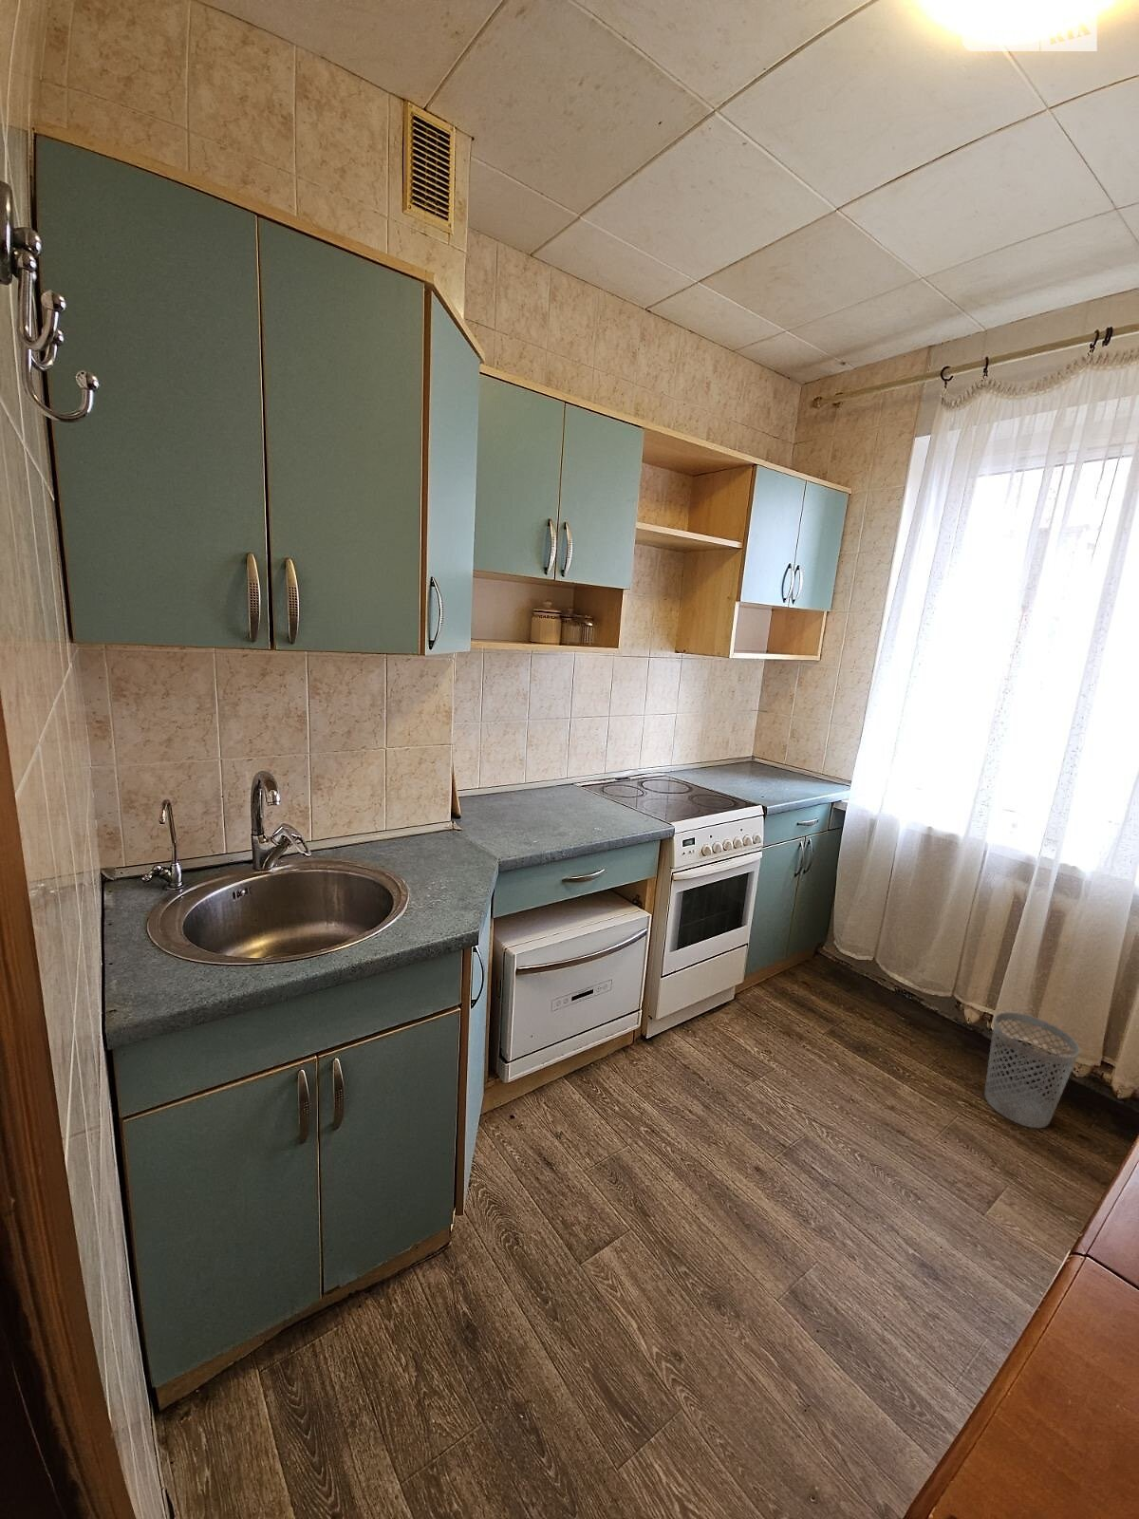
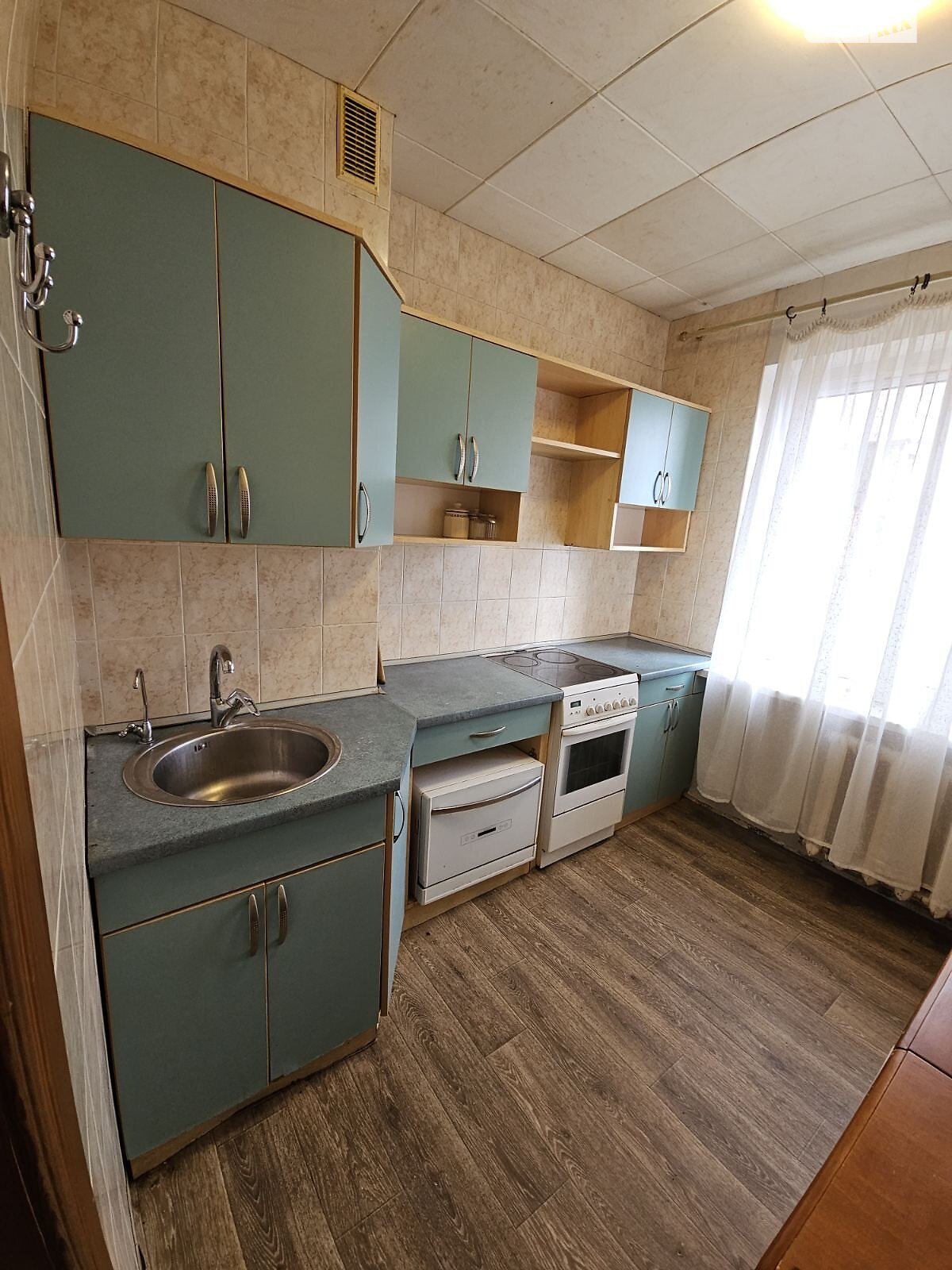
- wastebasket [983,1011,1082,1129]
